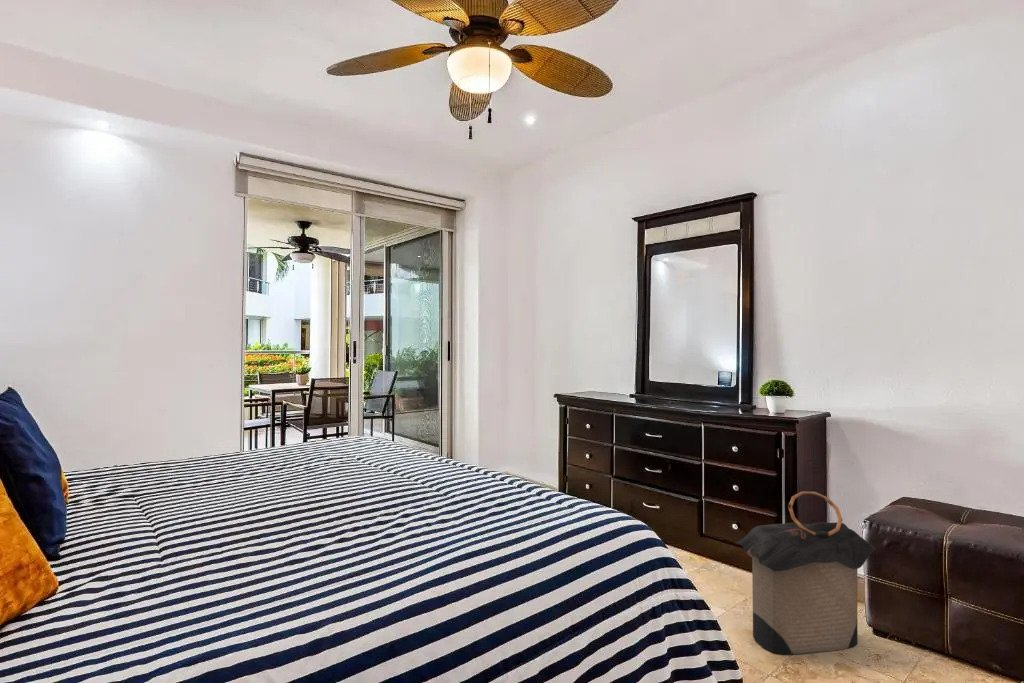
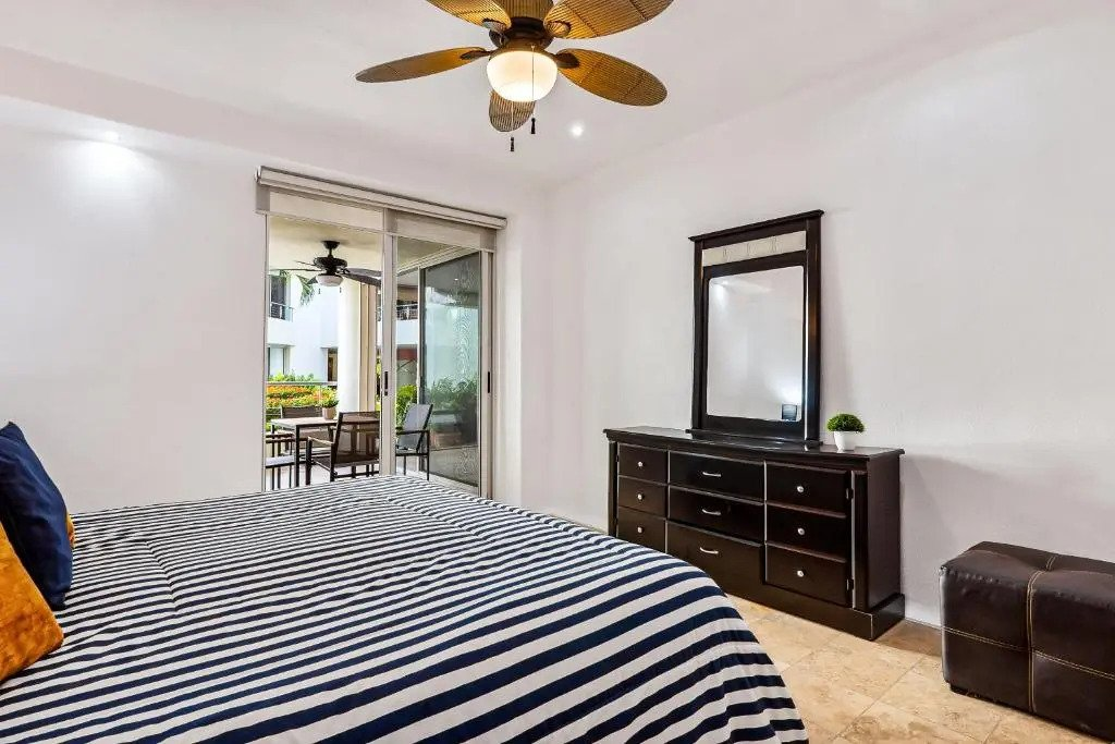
- laundry hamper [736,490,877,656]
